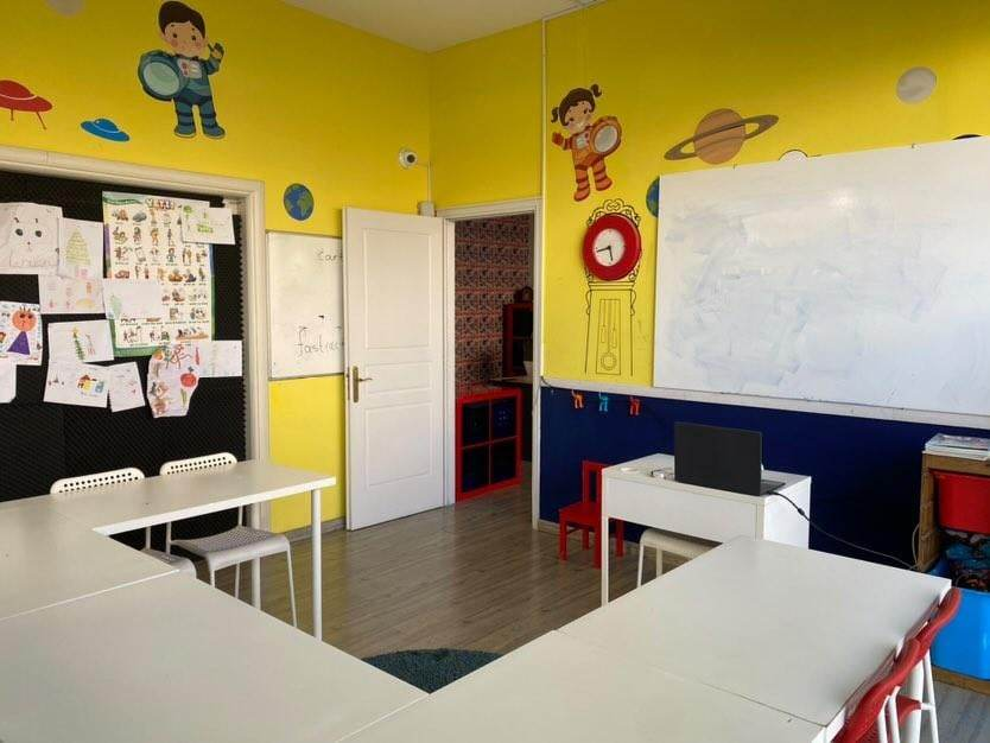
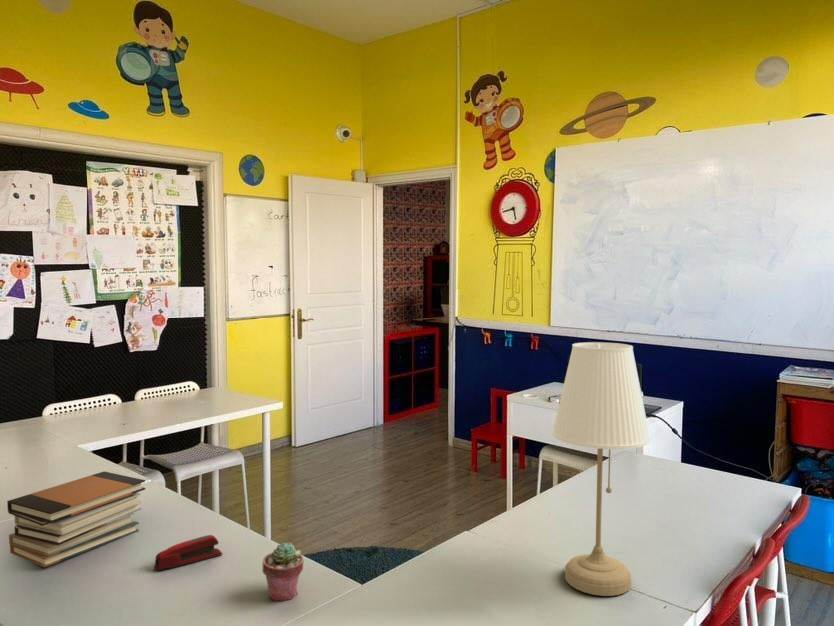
+ potted succulent [261,542,305,603]
+ stapler [152,534,223,571]
+ desk lamp [551,341,652,597]
+ book stack [6,471,146,568]
